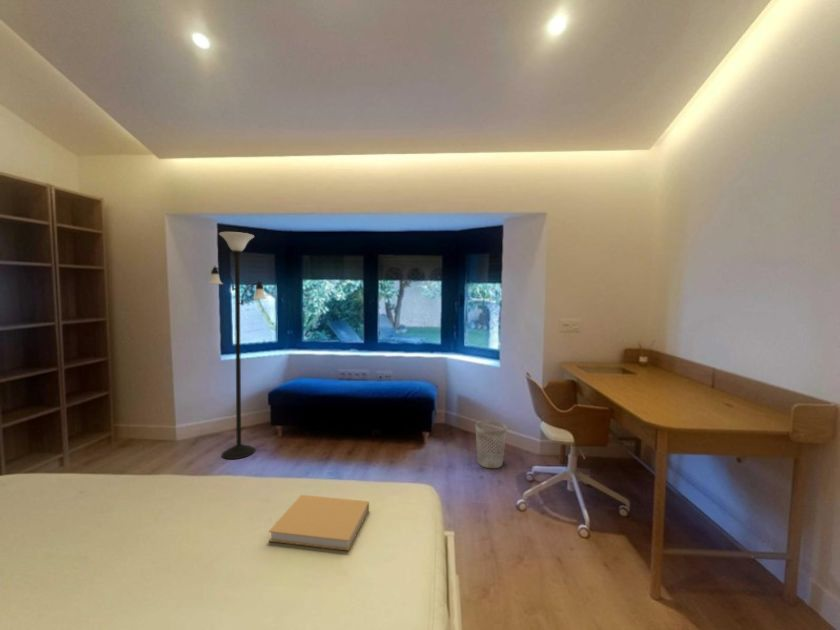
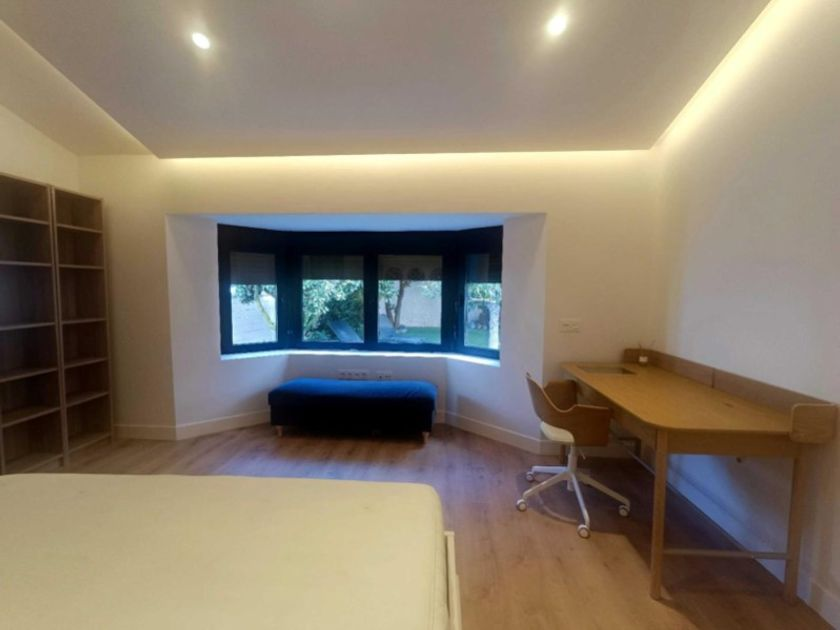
- floor lamp [206,231,268,460]
- wastebasket [474,420,508,469]
- book [268,494,370,552]
